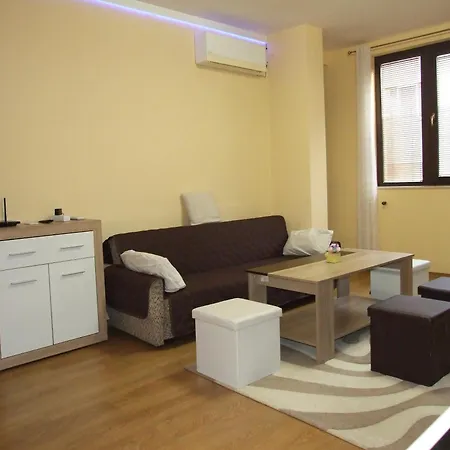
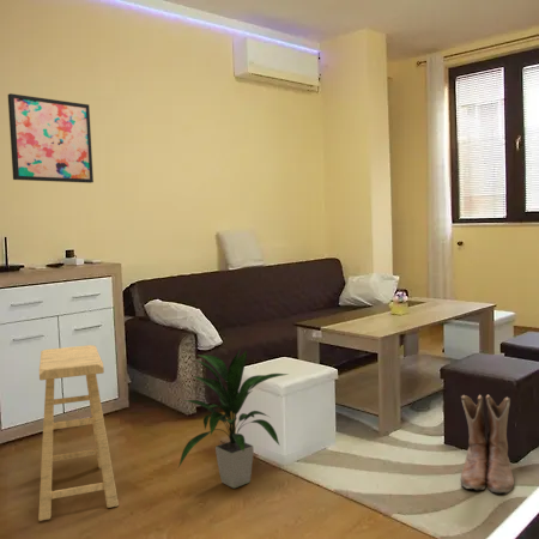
+ indoor plant [177,347,290,490]
+ wall art [7,92,95,184]
+ stool [37,344,120,522]
+ boots [460,393,515,495]
